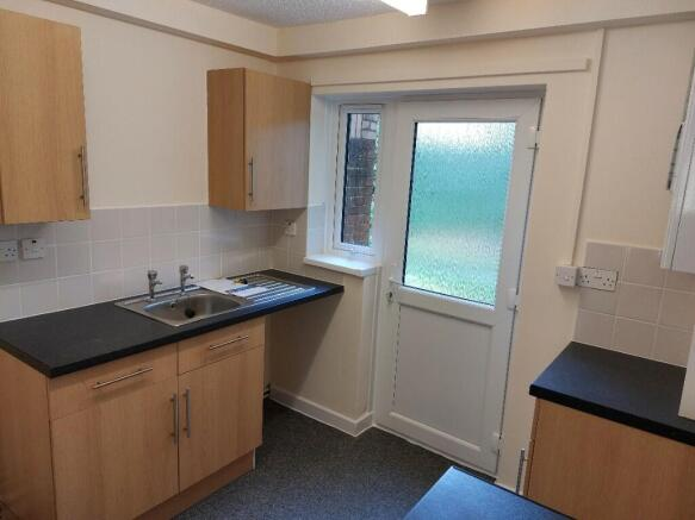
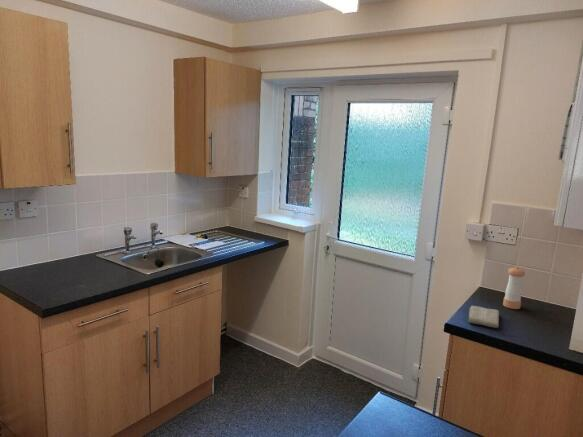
+ washcloth [467,305,500,329]
+ pepper shaker [502,266,526,310]
